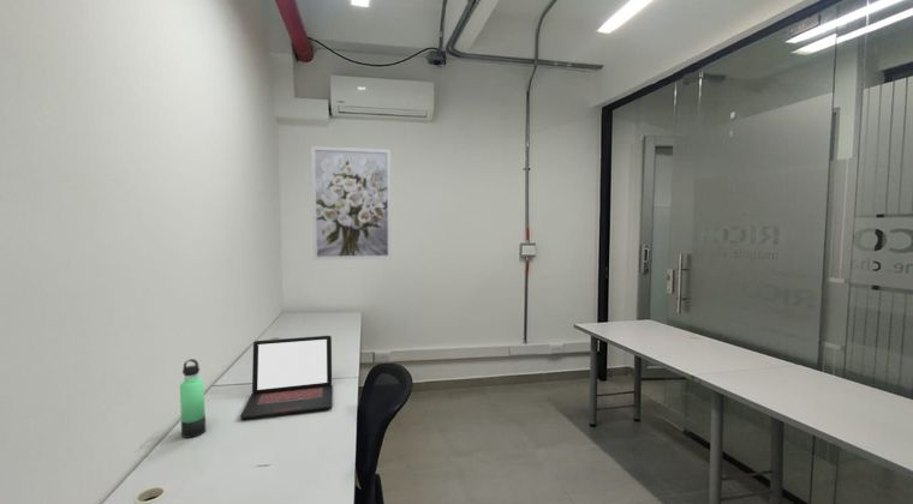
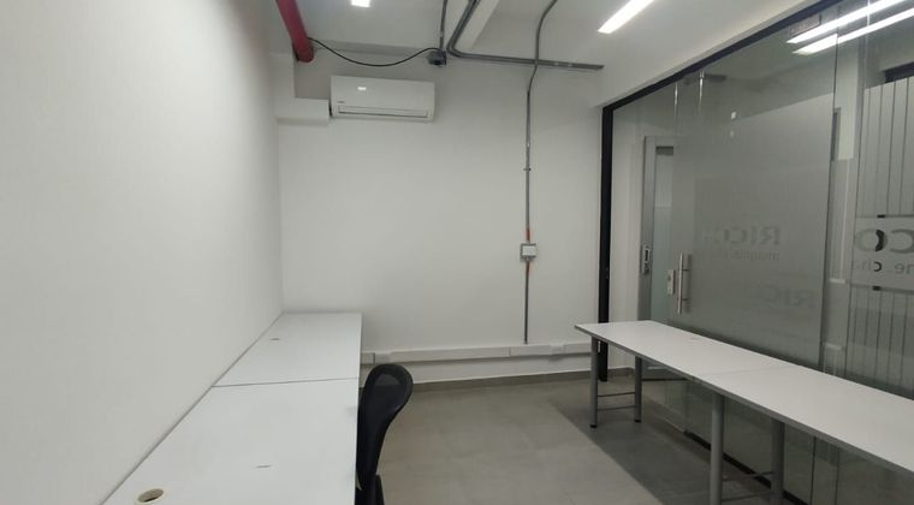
- laptop [239,335,334,420]
- thermos bottle [179,358,207,439]
- wall art [310,145,393,262]
